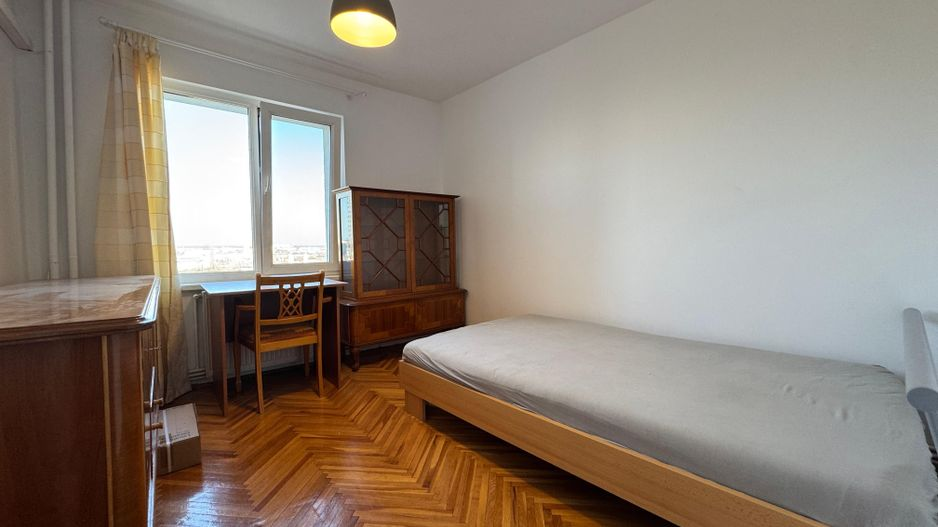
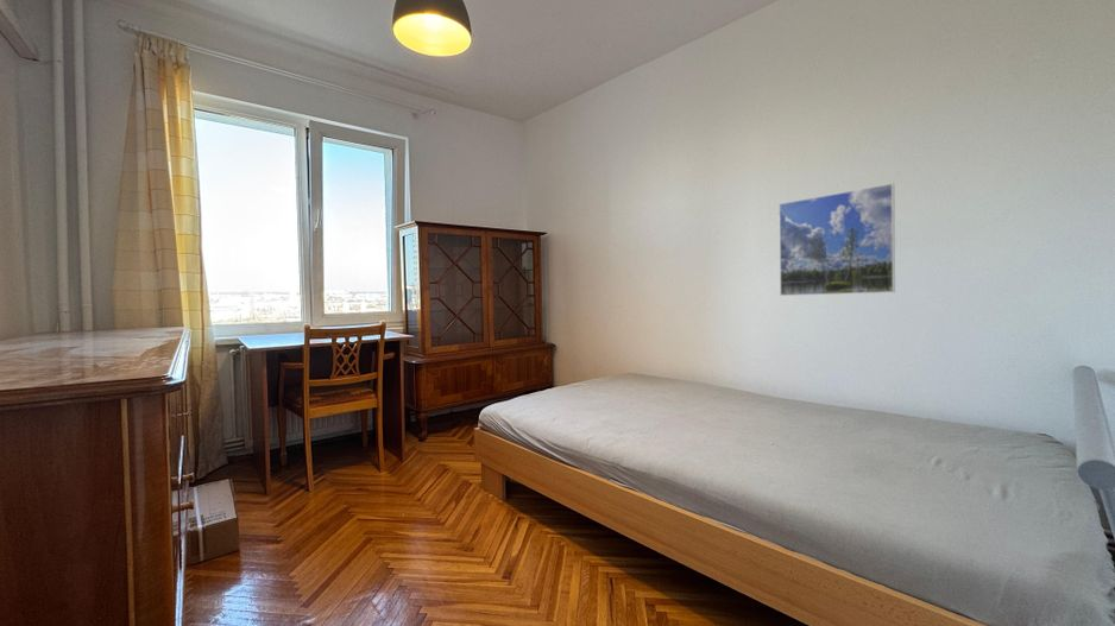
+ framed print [777,182,896,297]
